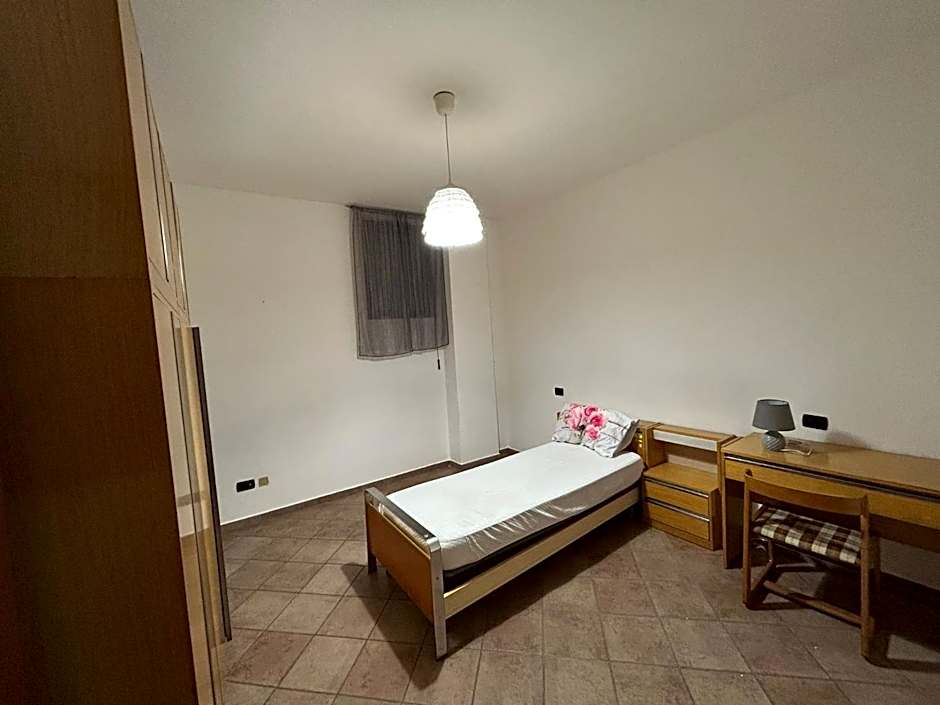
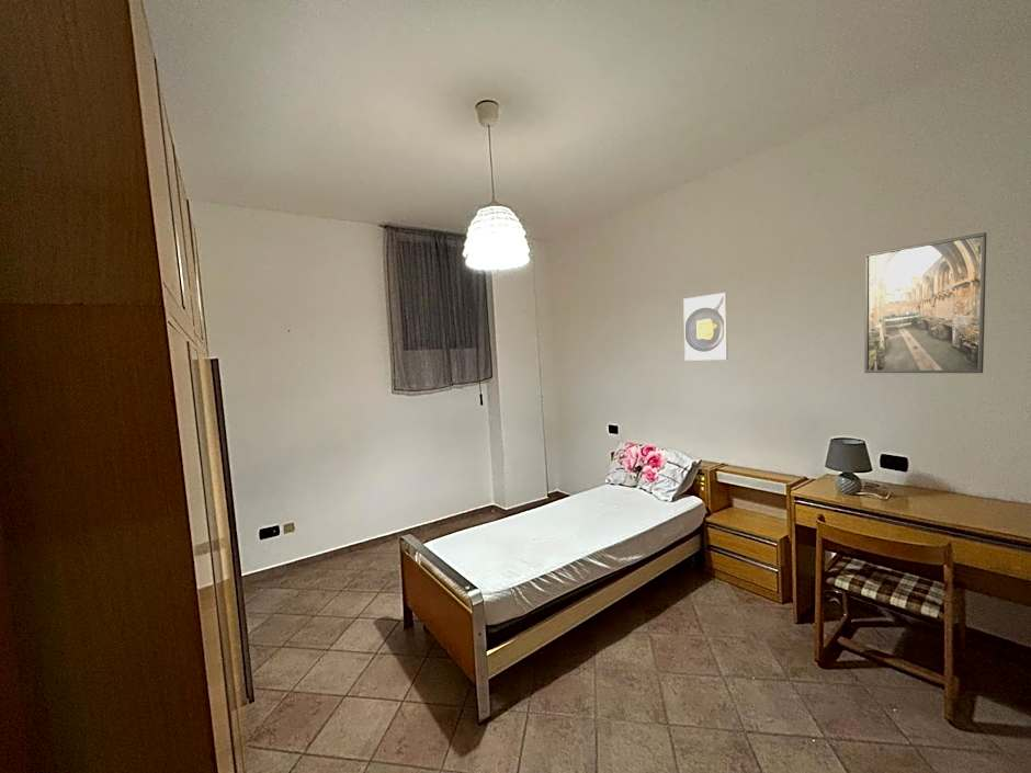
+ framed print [682,292,729,362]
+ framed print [863,231,987,374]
